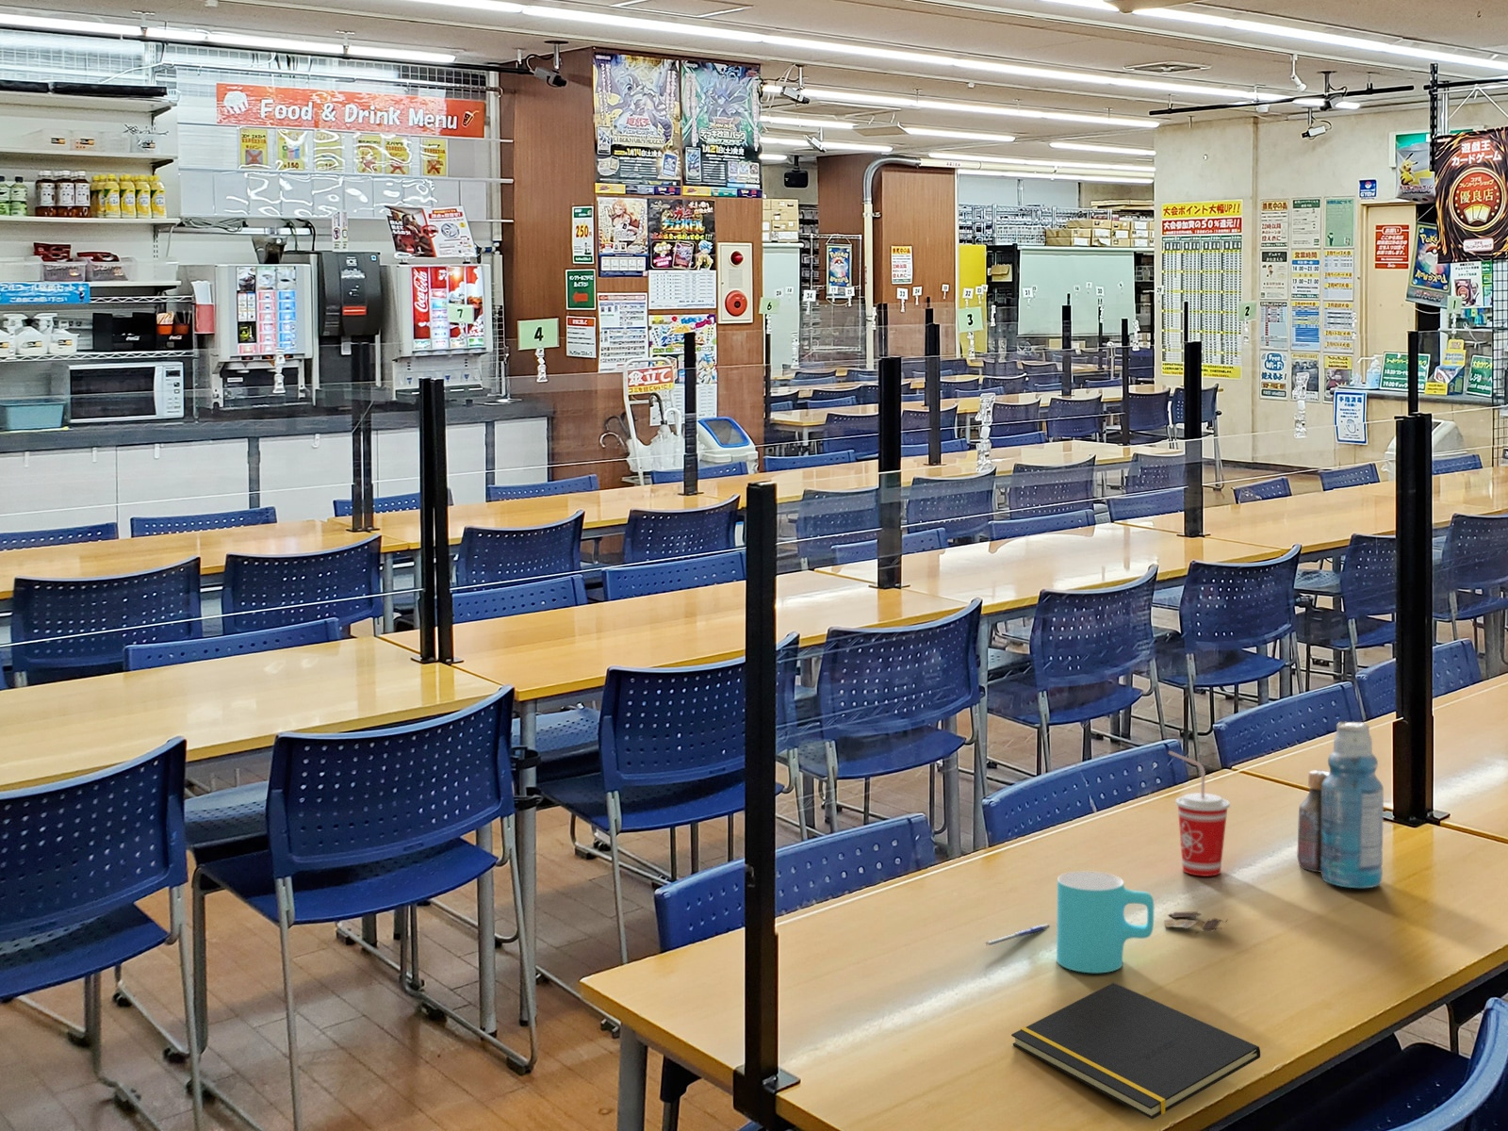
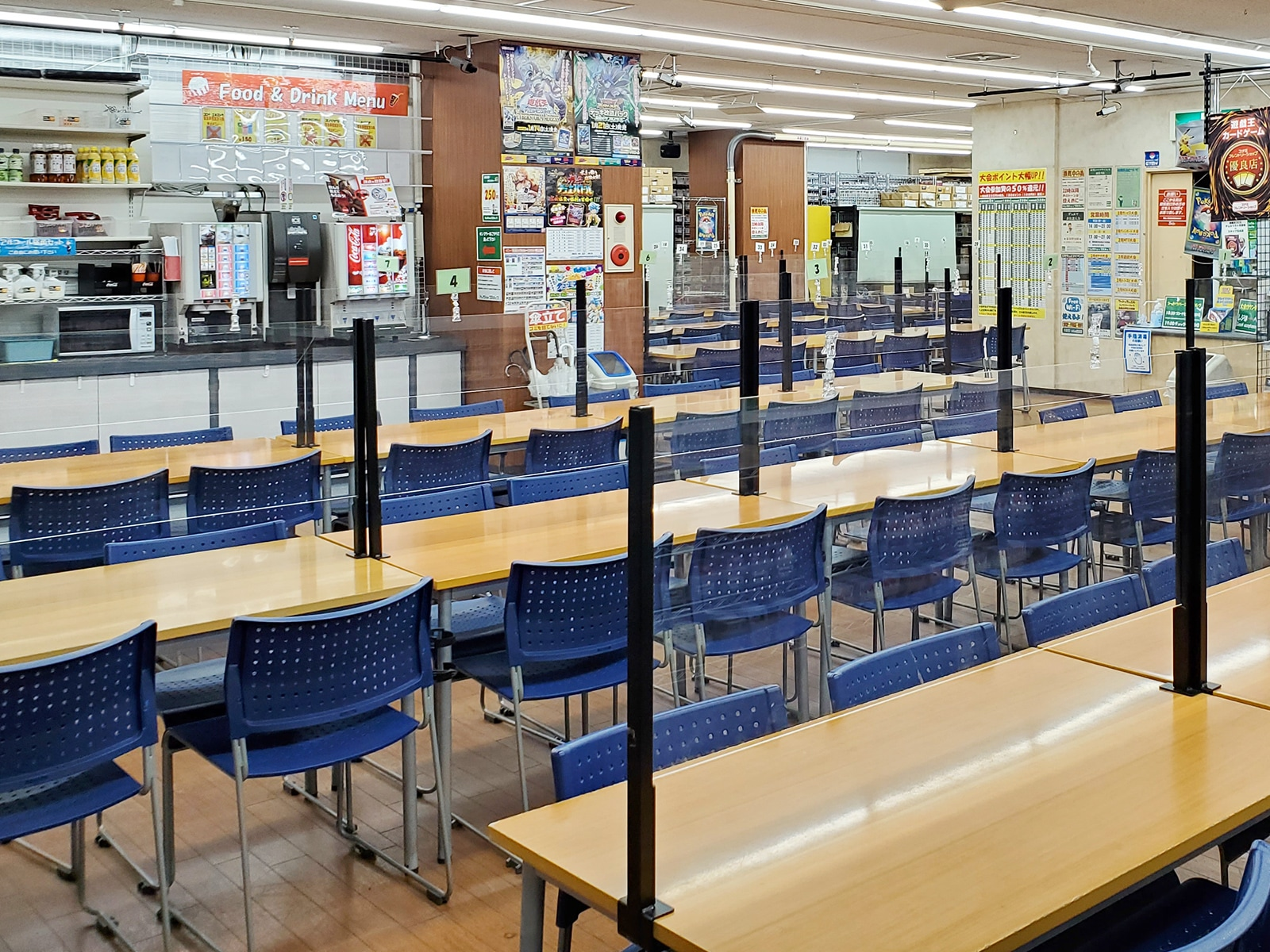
- bottle [1295,720,1385,889]
- cup [1056,870,1154,974]
- pen [983,923,1051,947]
- playing card [1162,910,1230,935]
- beverage cup [1167,750,1231,878]
- notepad [1010,982,1261,1119]
